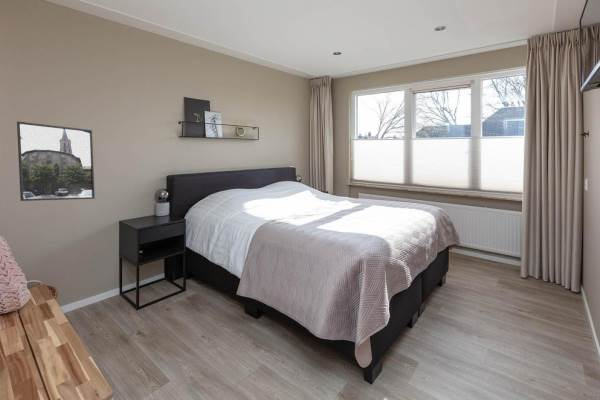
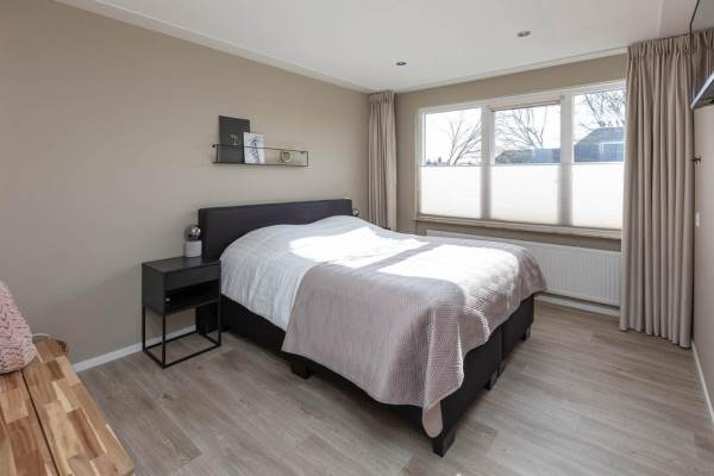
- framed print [16,120,96,202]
